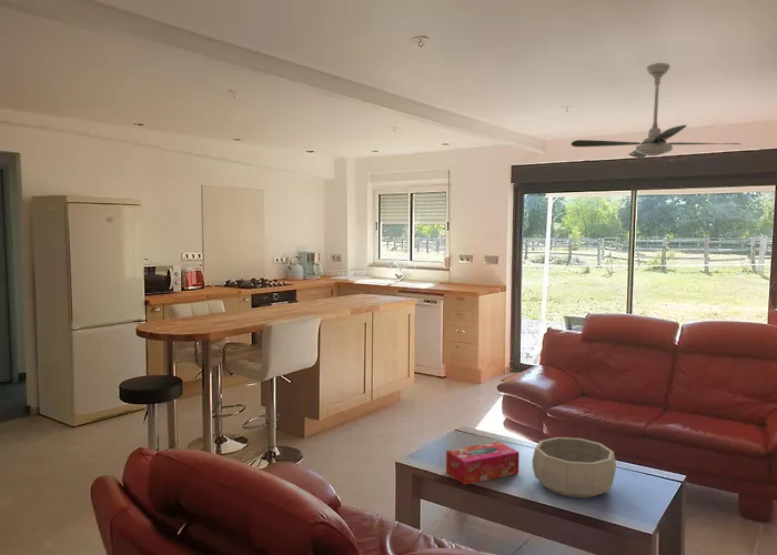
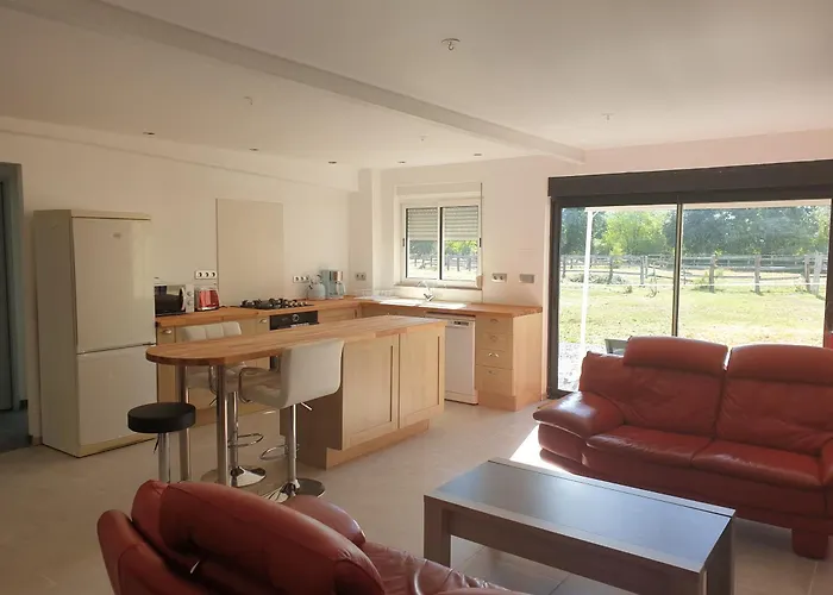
- tissue box [445,441,519,485]
- decorative bowl [532,436,617,500]
- ceiling fan [571,62,743,159]
